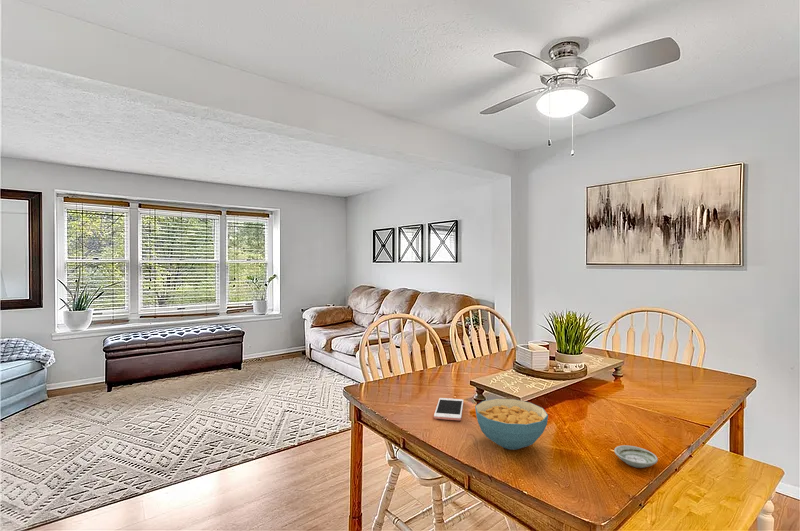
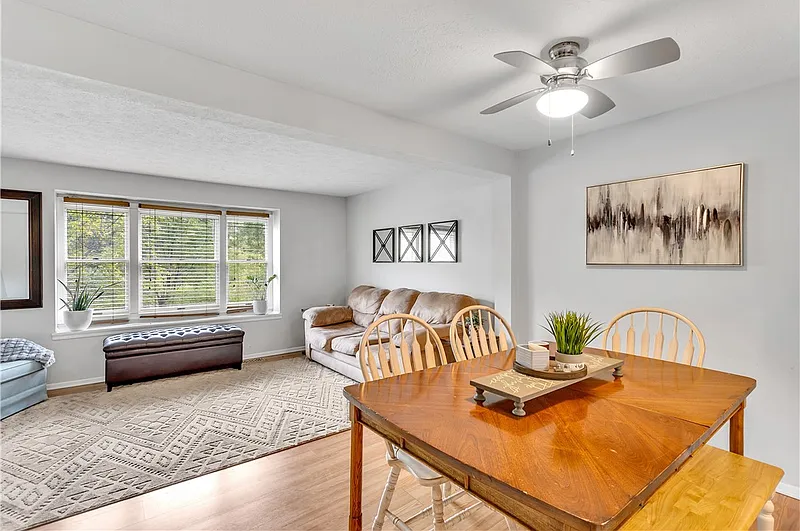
- saucer [613,444,659,469]
- cell phone [433,397,465,421]
- cereal bowl [474,398,549,451]
